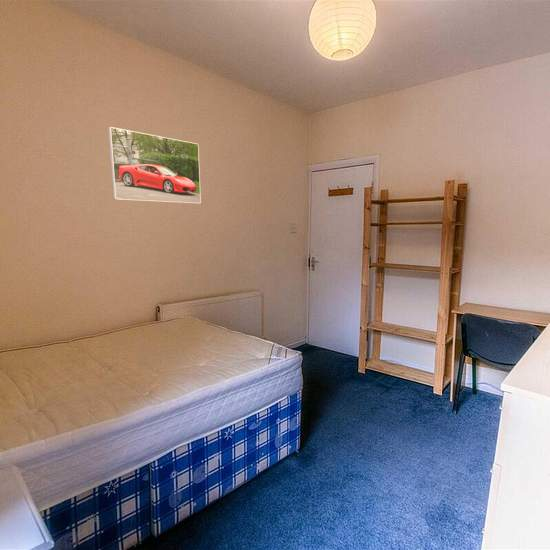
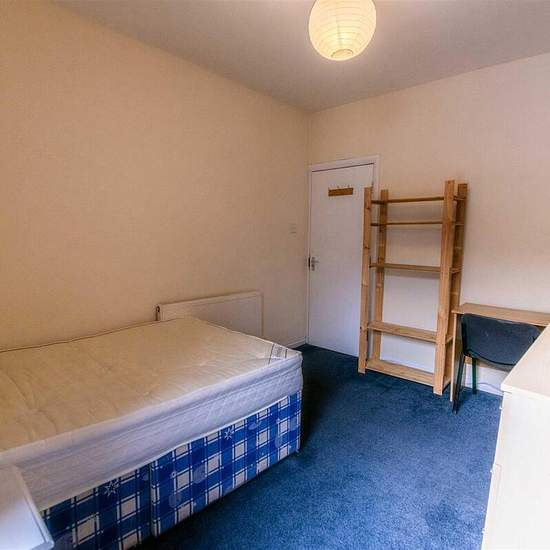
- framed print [107,126,202,205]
